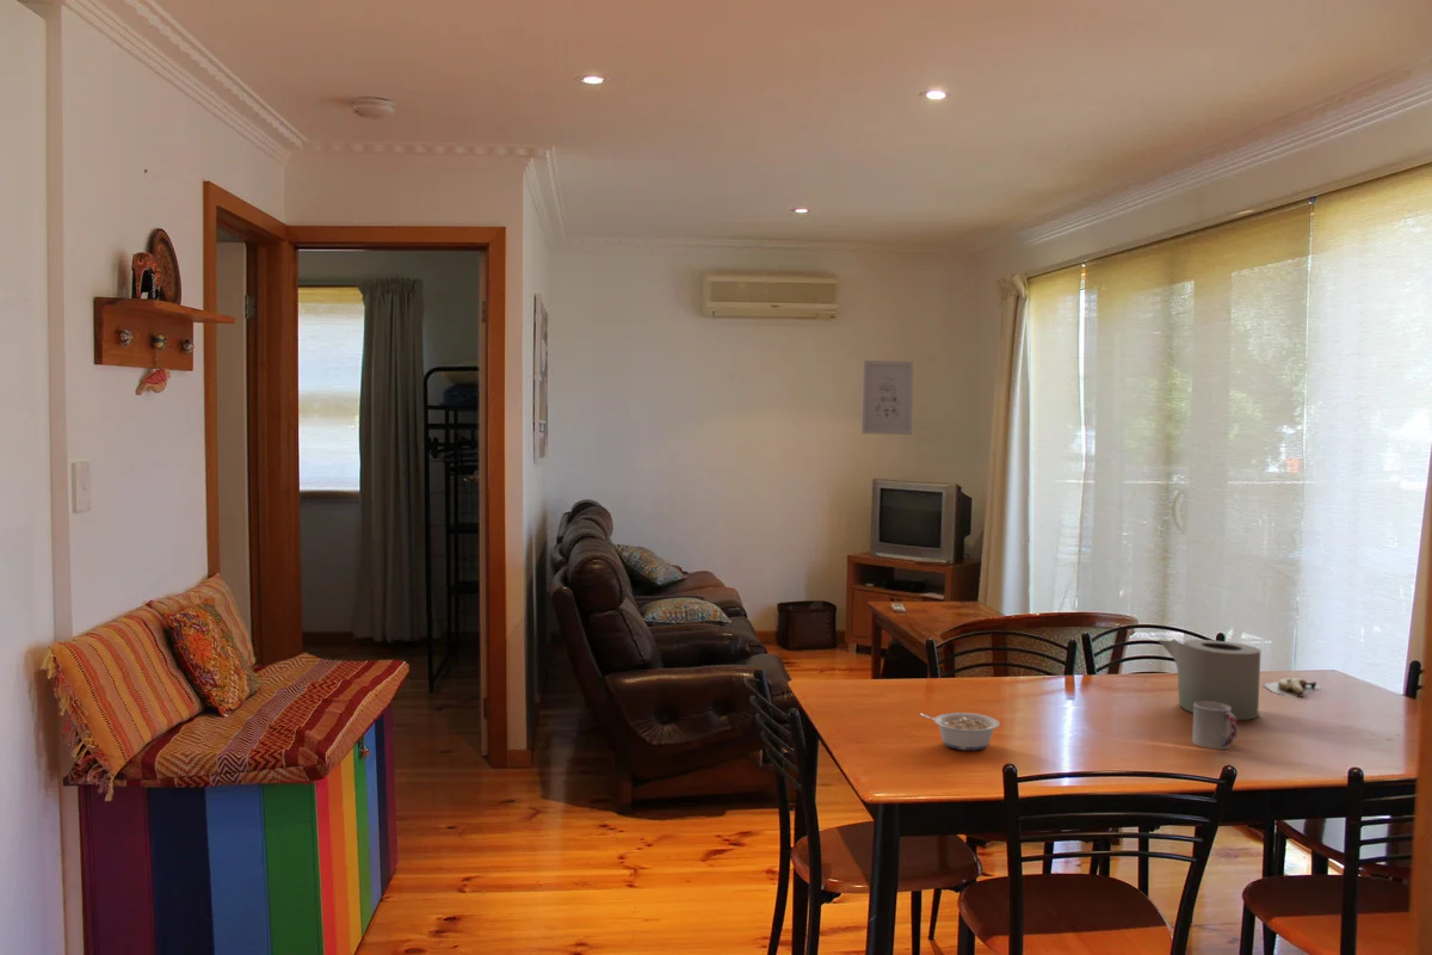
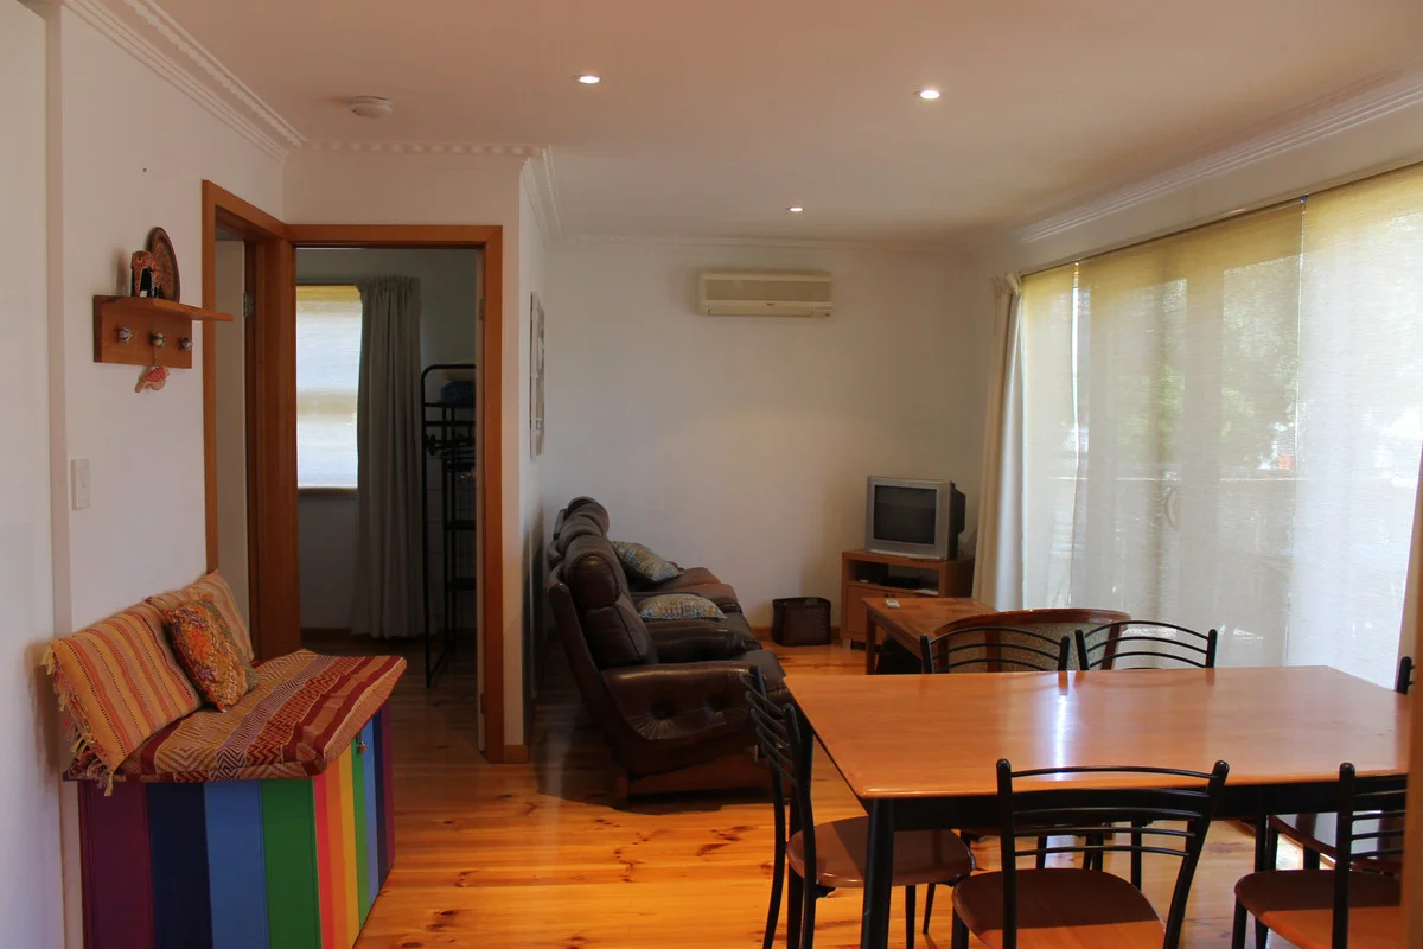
- banana [1263,677,1321,698]
- wall art [860,359,914,436]
- legume [919,711,1000,751]
- cup [1191,701,1240,751]
- toilet paper roll [1156,637,1263,721]
